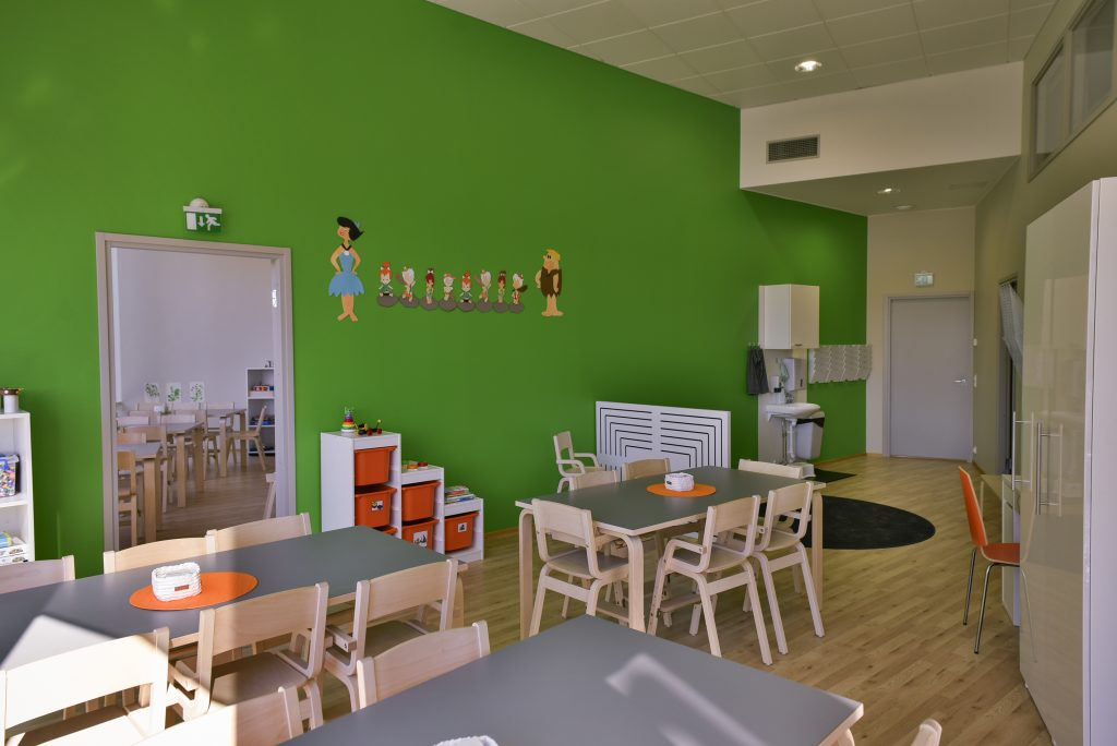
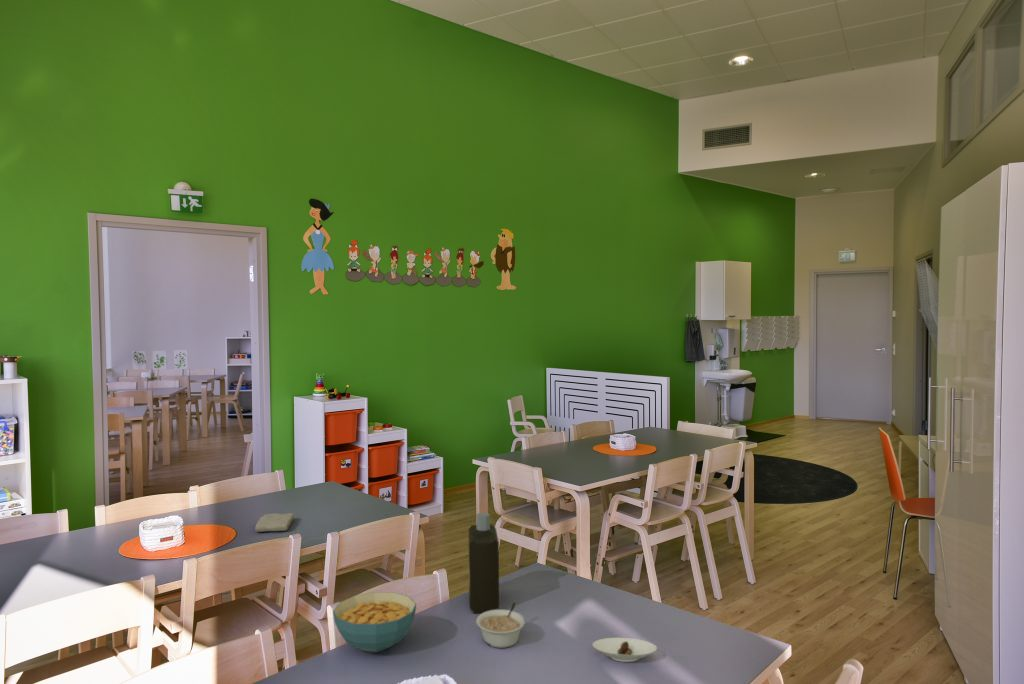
+ cereal bowl [332,591,417,653]
+ bottle [468,512,500,614]
+ legume [475,602,526,649]
+ saucer [592,637,658,663]
+ washcloth [254,512,295,533]
